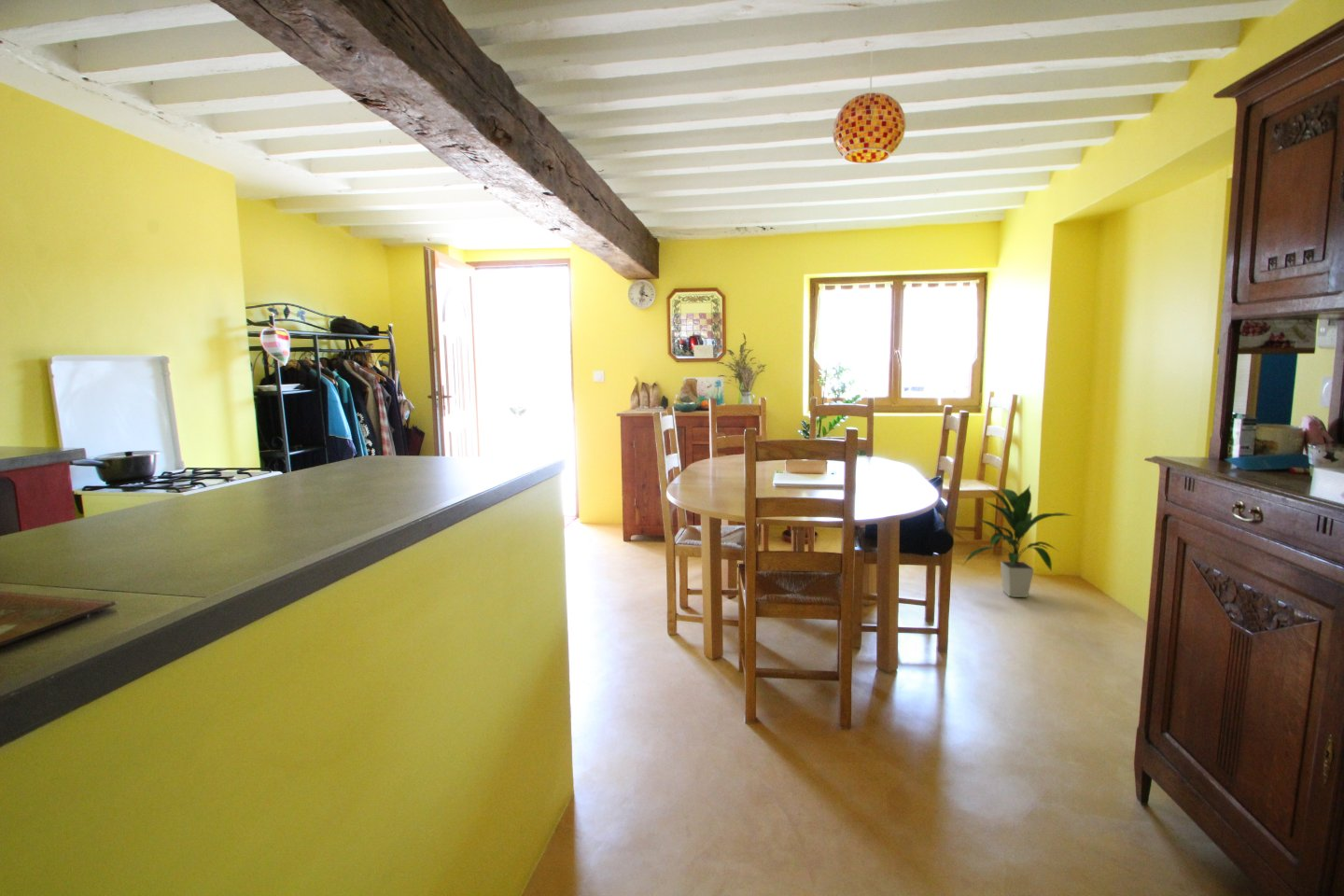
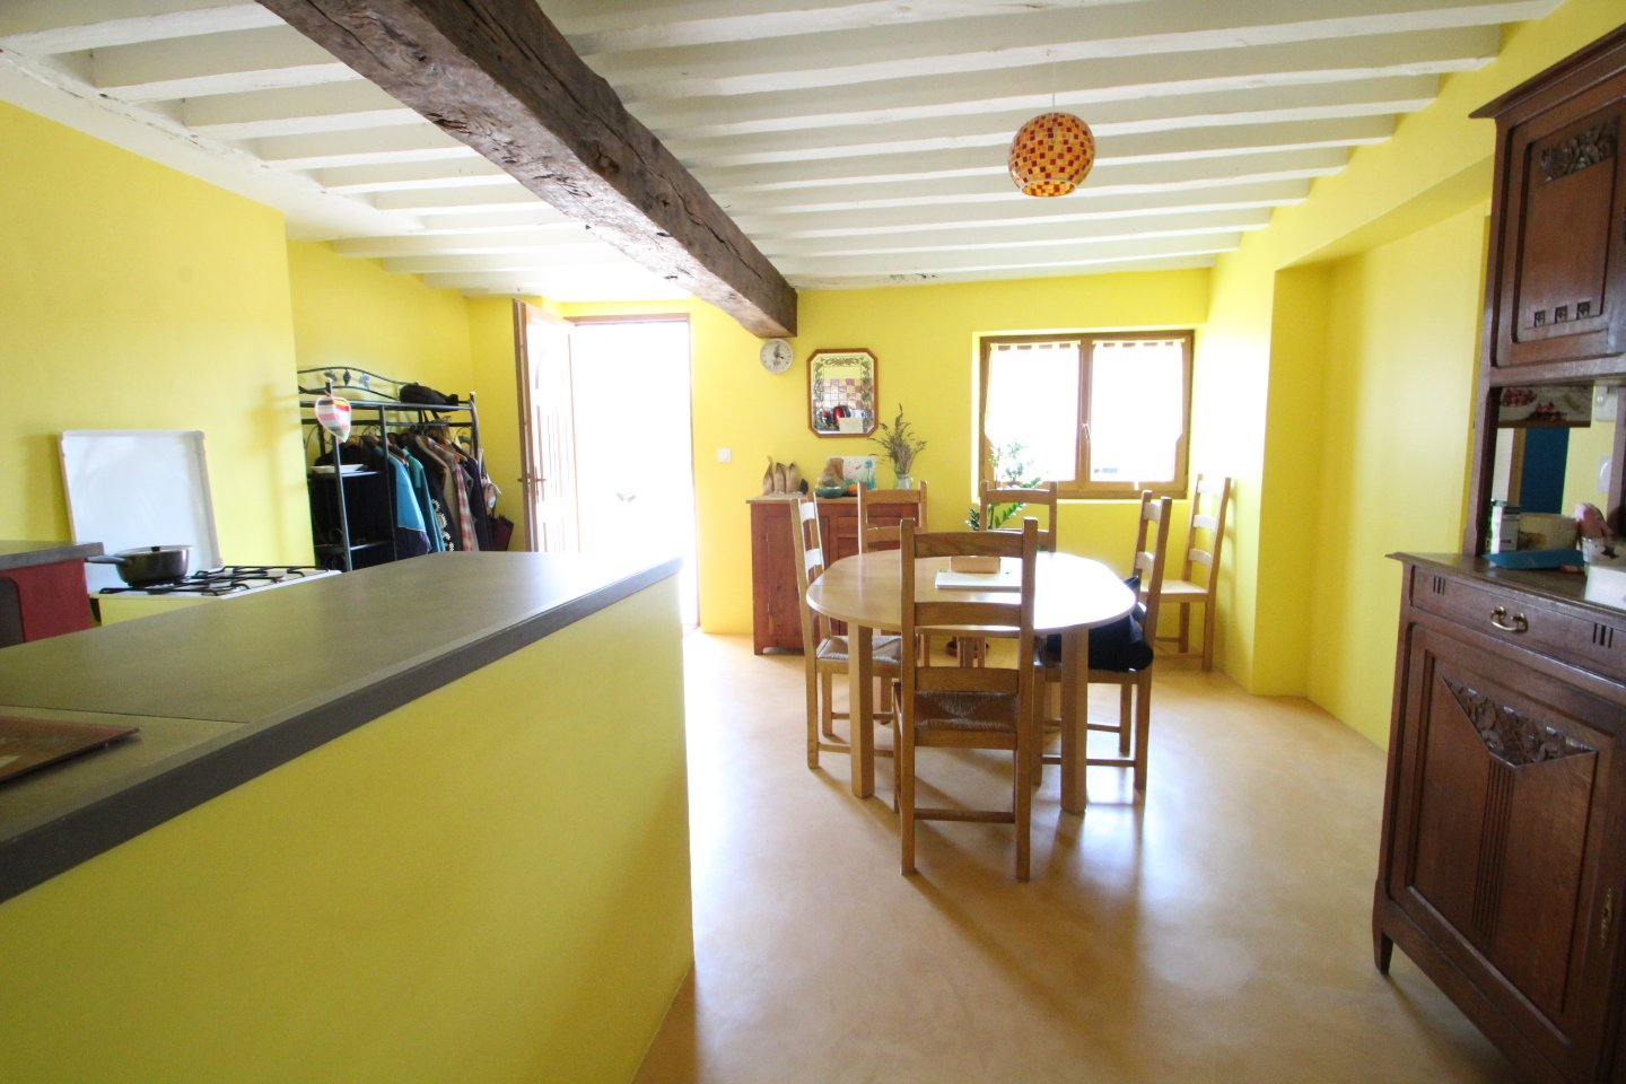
- indoor plant [962,484,1076,598]
